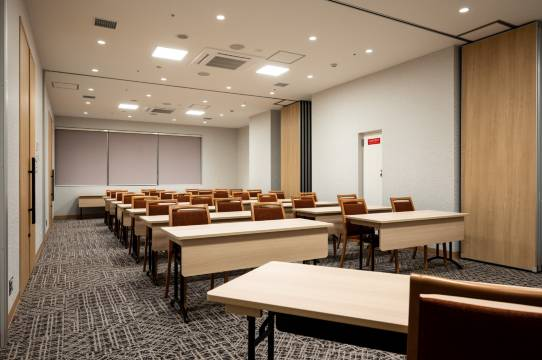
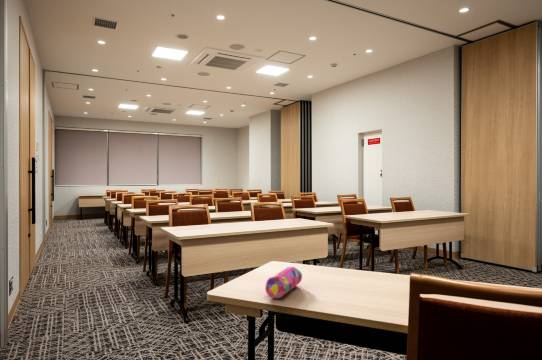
+ pencil case [264,266,303,299]
